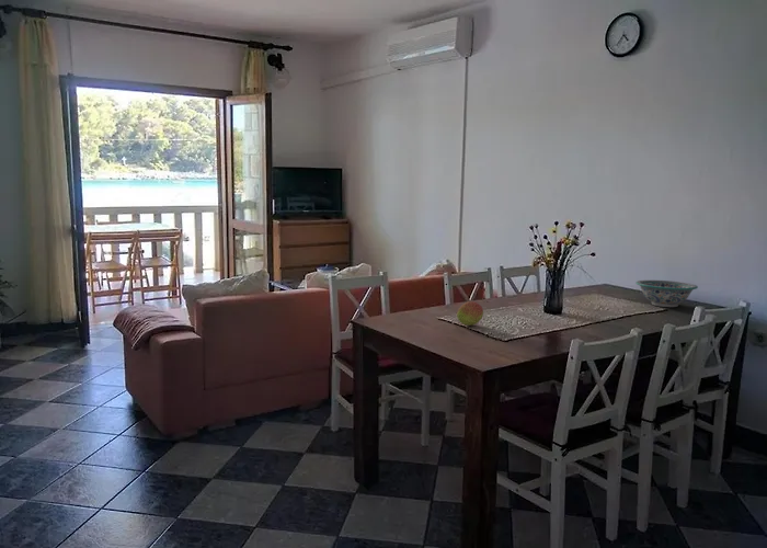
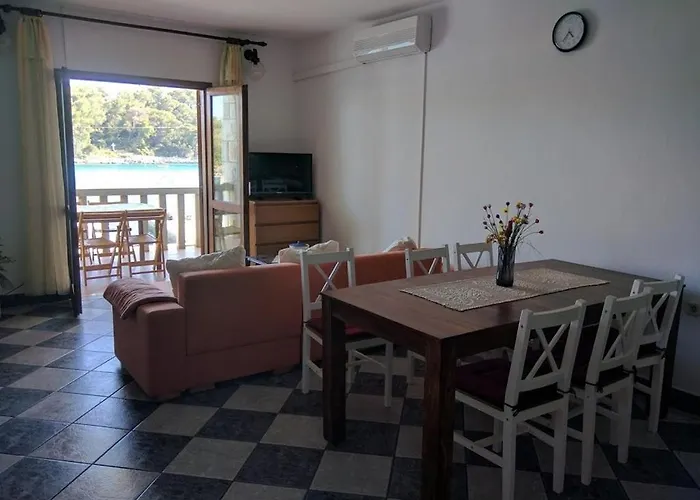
- decorative bowl [634,279,699,308]
- fruit [456,300,484,327]
